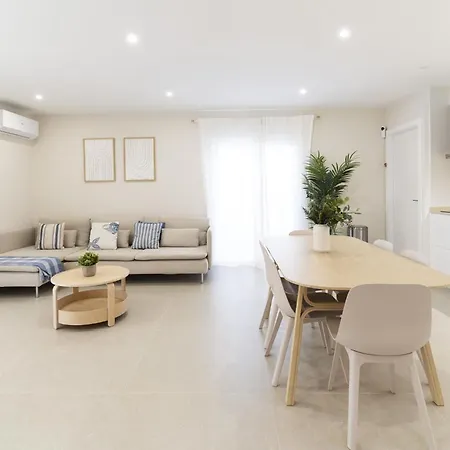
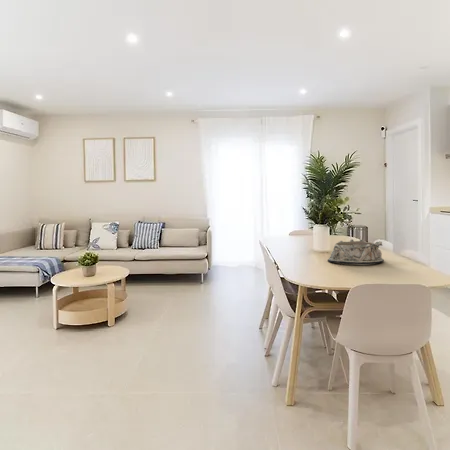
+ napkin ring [327,238,385,265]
